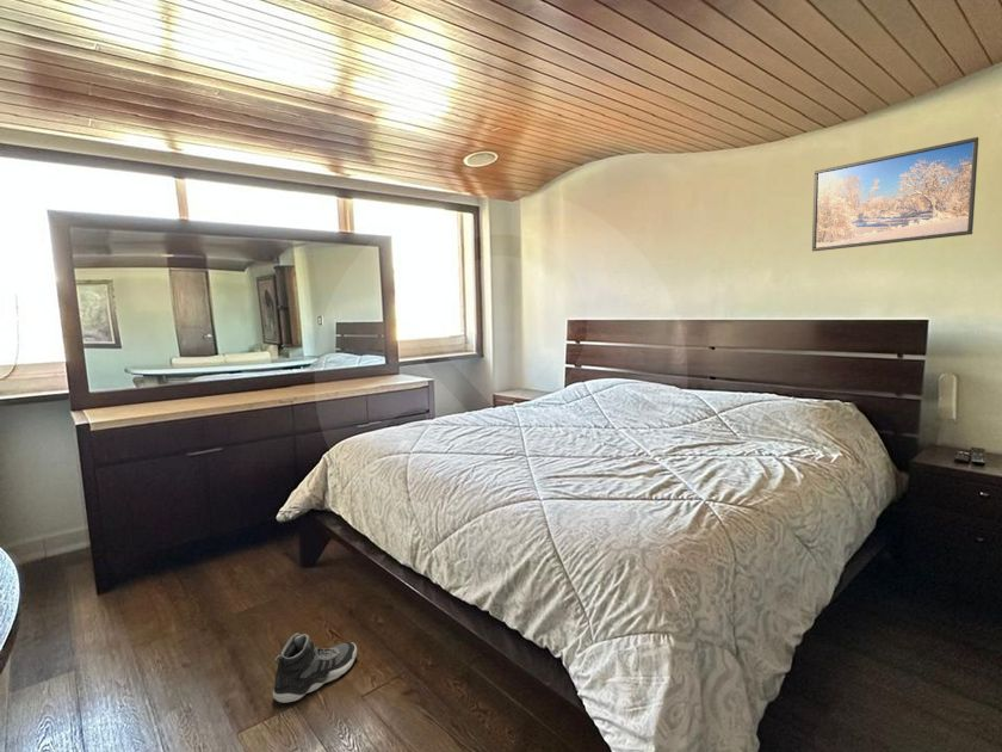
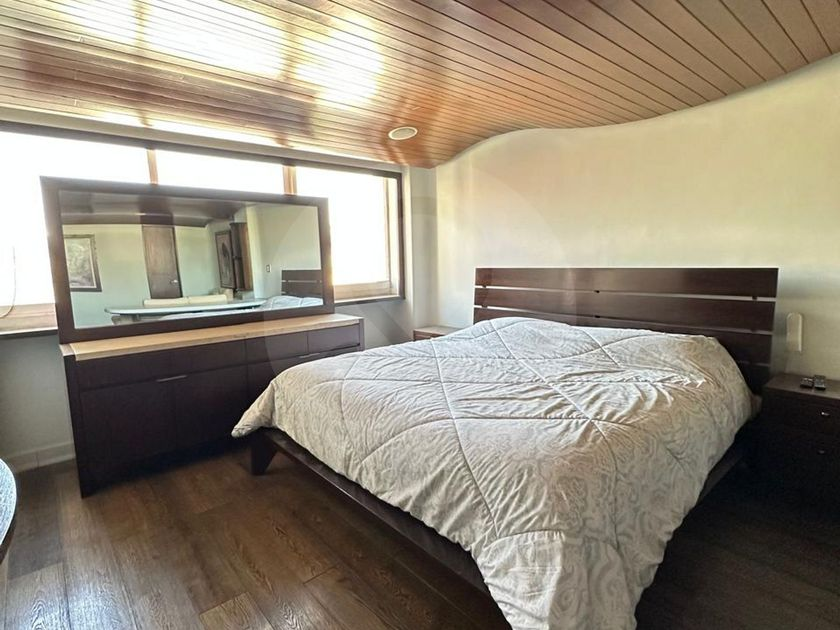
- sneaker [272,631,358,704]
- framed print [811,136,979,252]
